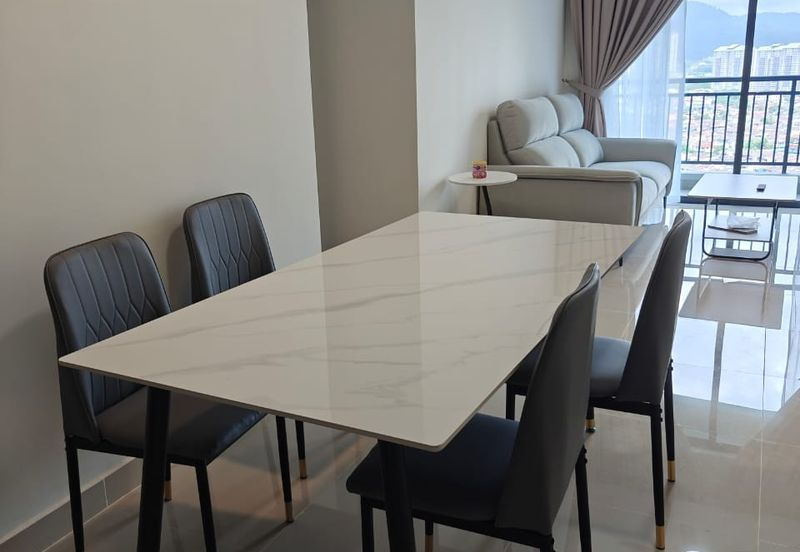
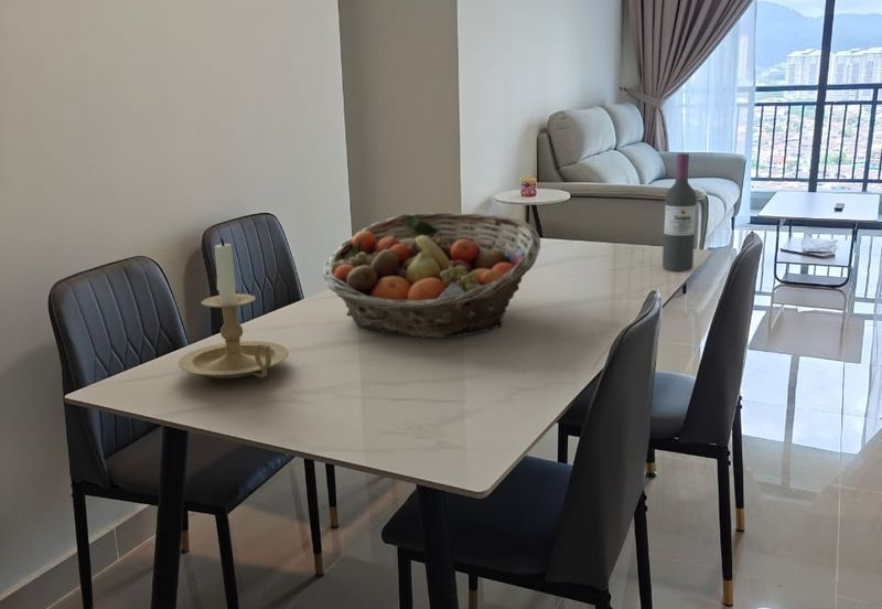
+ fruit basket [321,212,541,339]
+ wine bottle [662,152,698,271]
+ candle holder [178,237,289,380]
